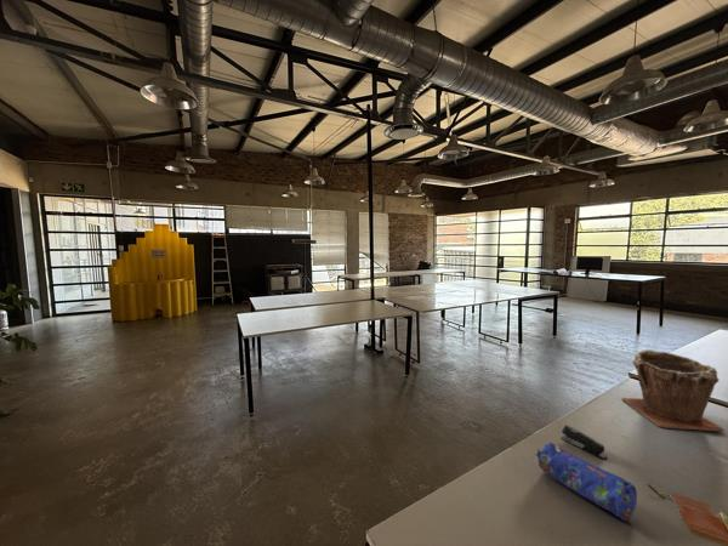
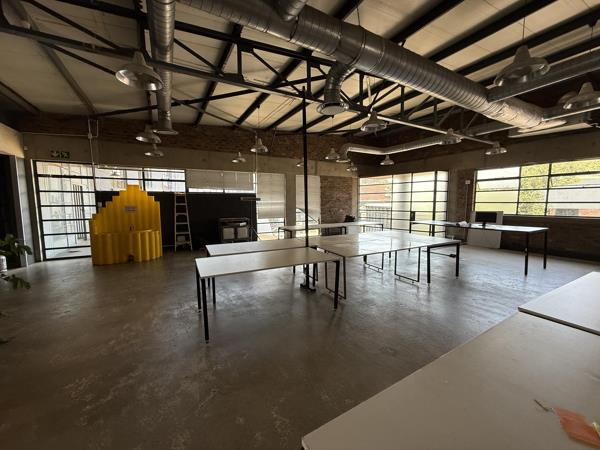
- plant pot [620,348,726,432]
- stapler [561,423,608,460]
- pencil case [534,442,638,522]
